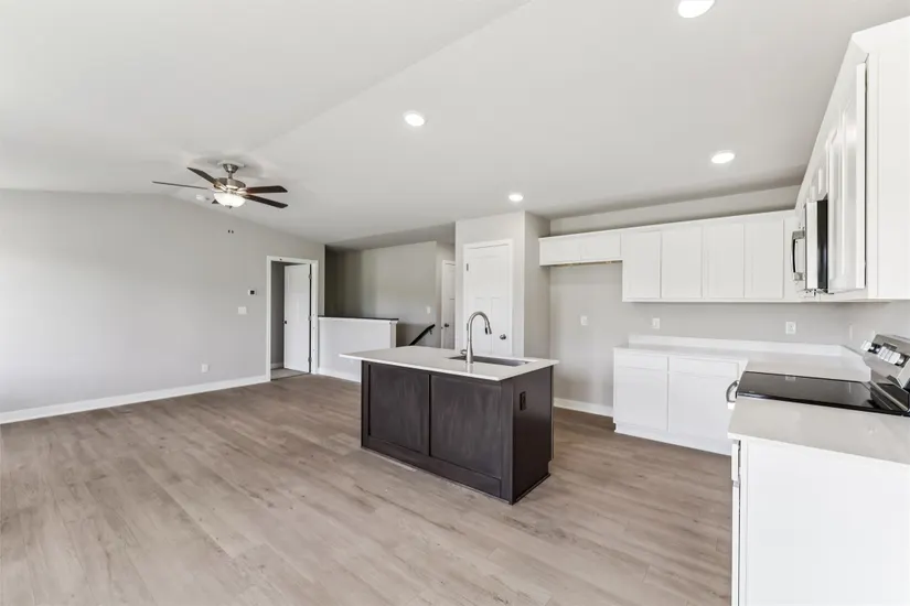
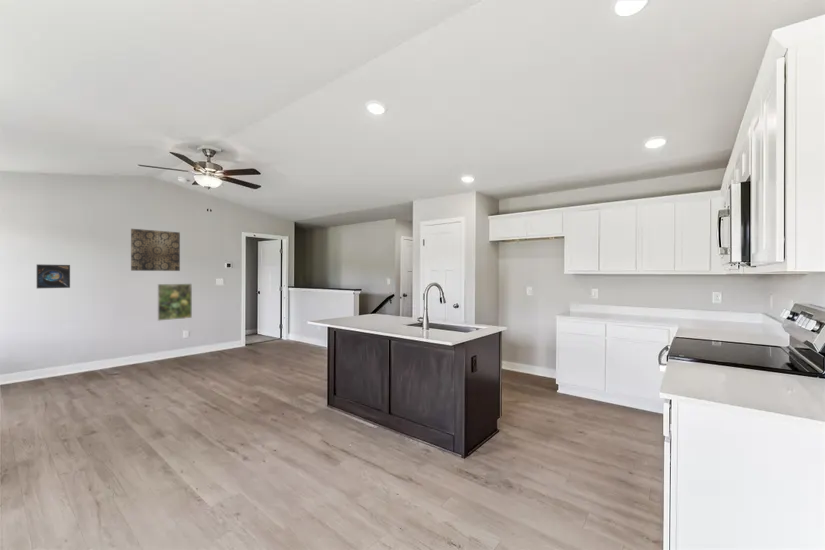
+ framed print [36,263,71,289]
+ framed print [157,283,193,322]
+ wall art [130,228,181,272]
